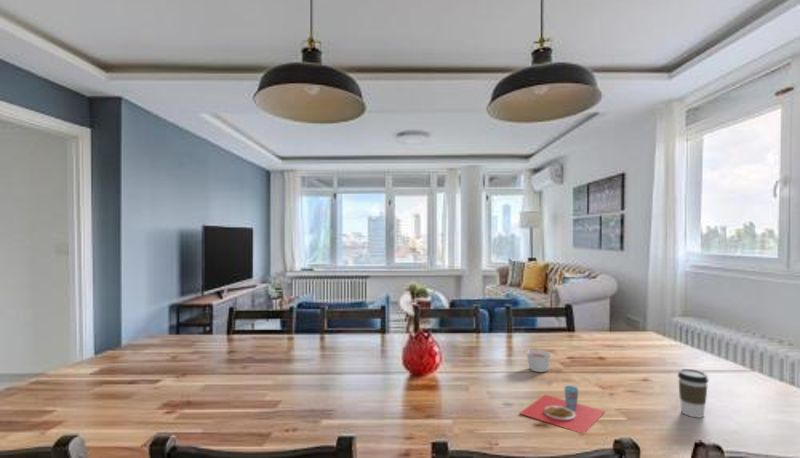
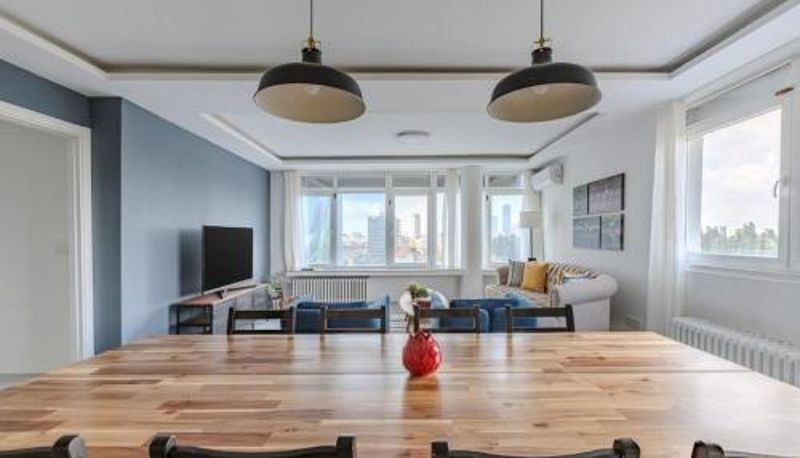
- coffee cup [677,368,710,419]
- candle [526,349,552,373]
- placemat [519,385,606,435]
